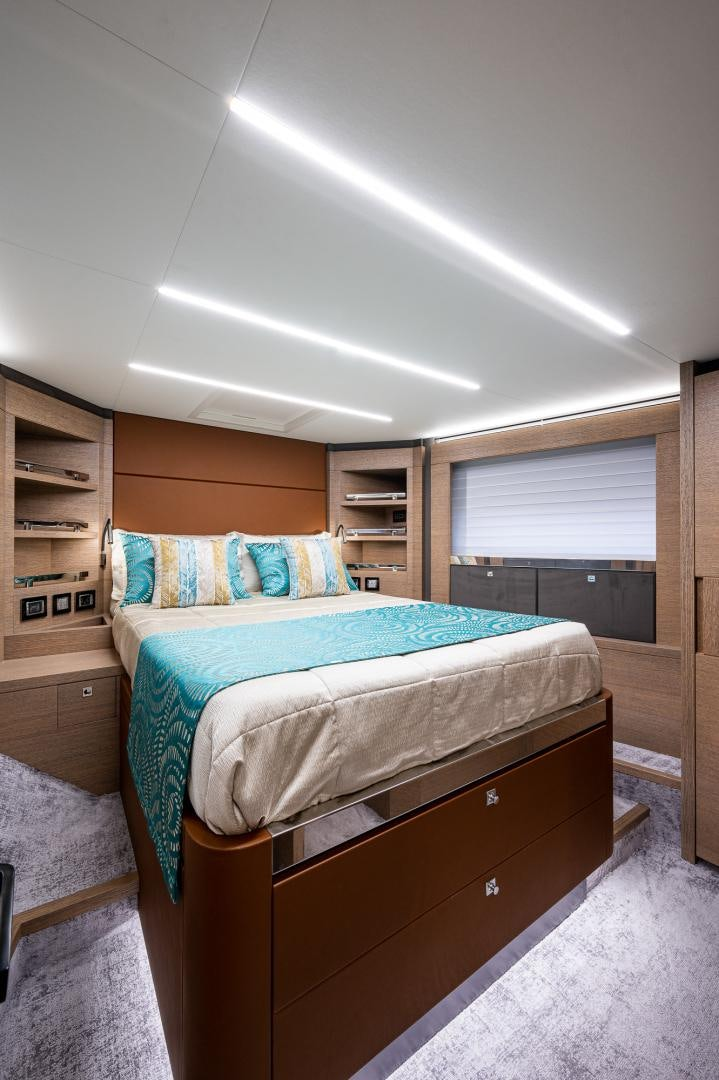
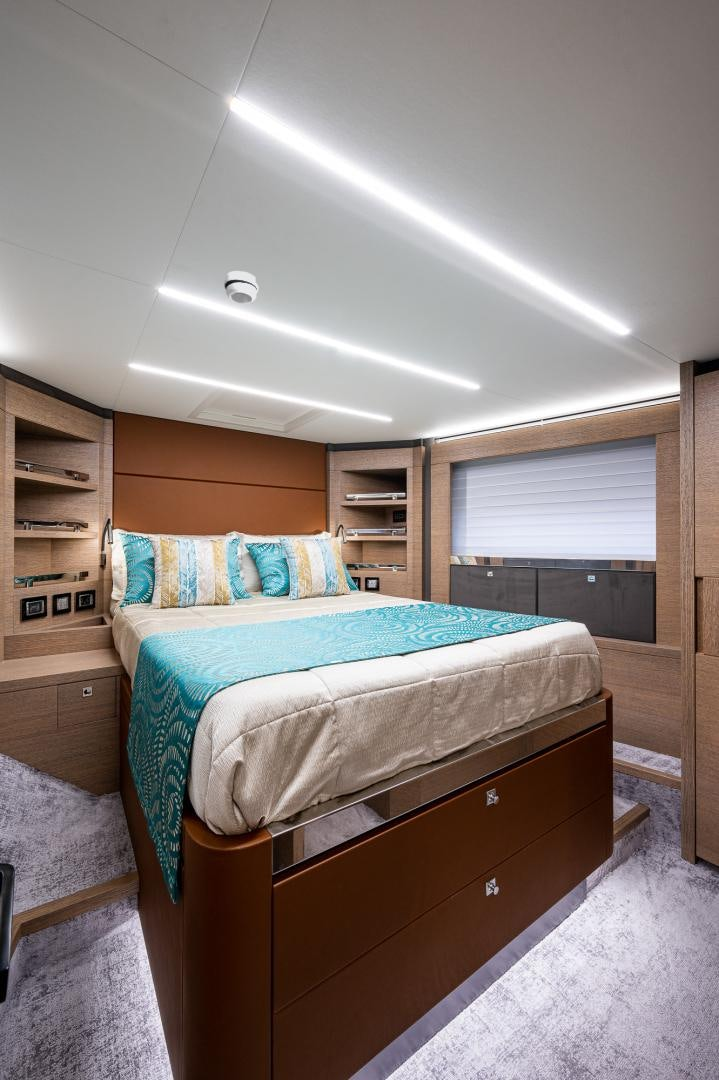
+ smoke detector [223,270,259,305]
